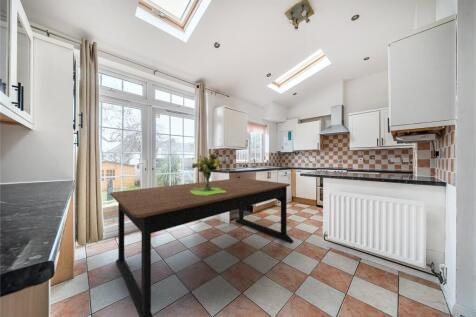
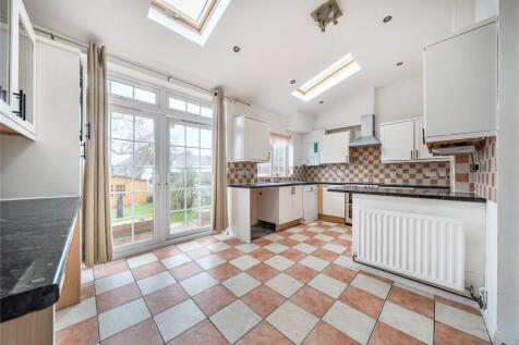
- dining table [110,177,294,317]
- bouquet [190,150,226,195]
